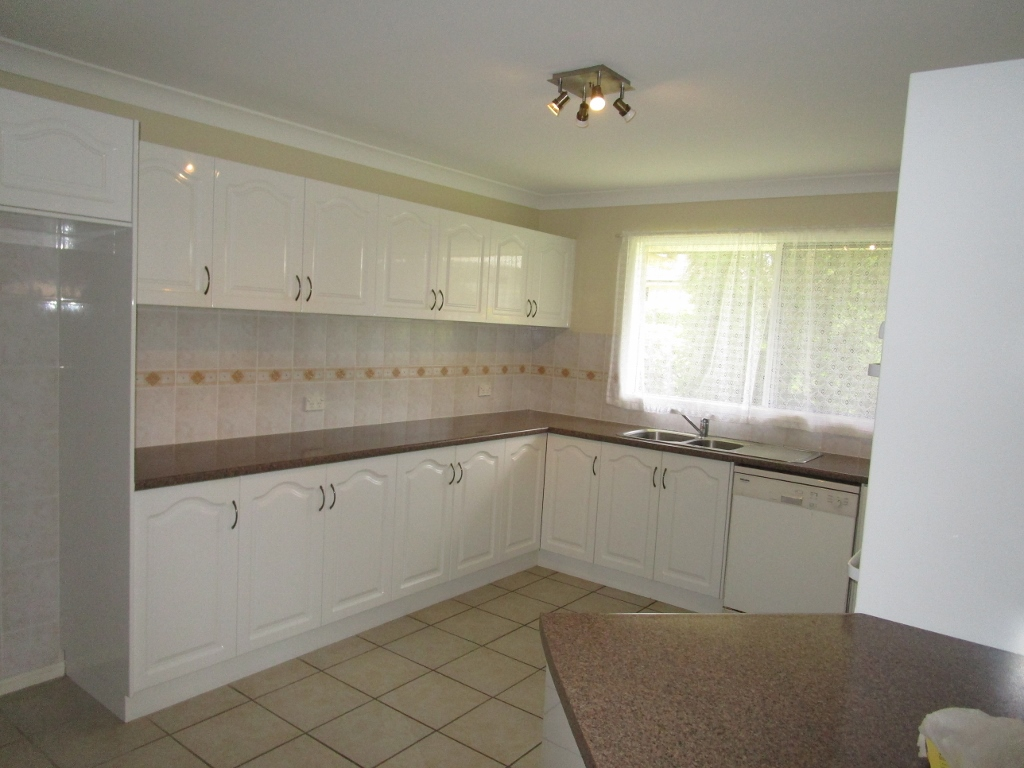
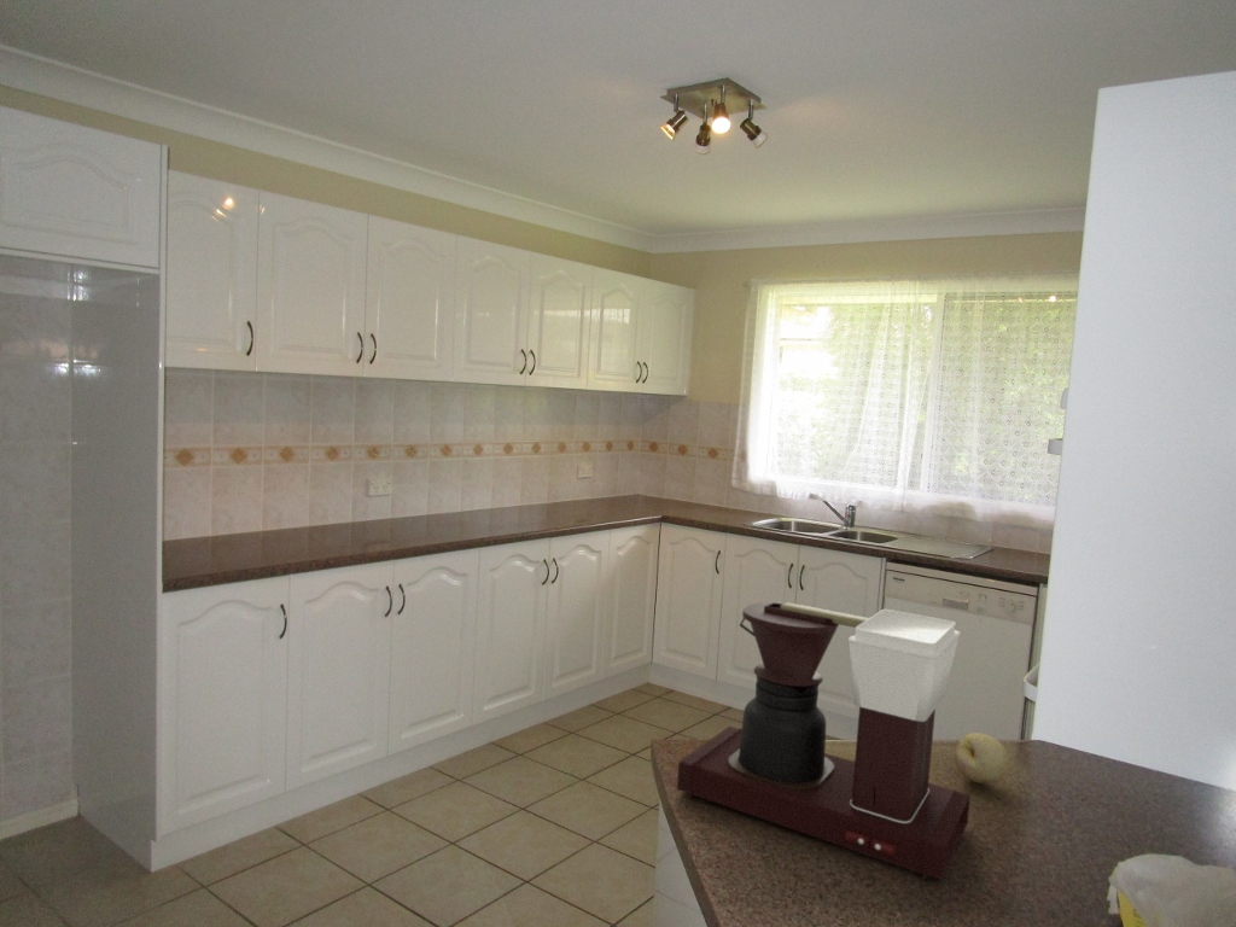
+ coffee maker [676,601,972,881]
+ fruit [954,731,1010,785]
